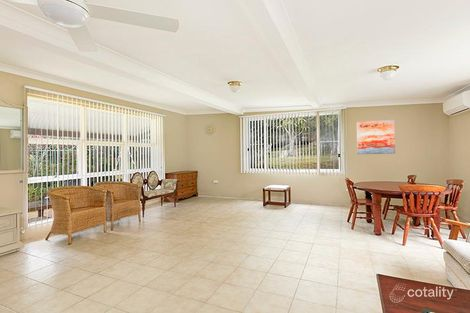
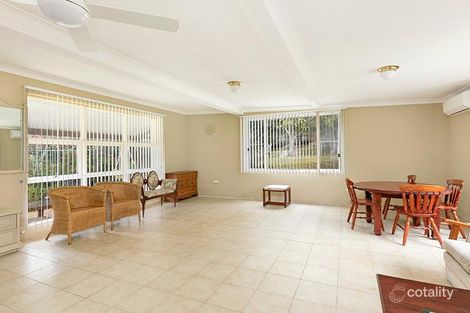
- wall art [356,119,396,155]
